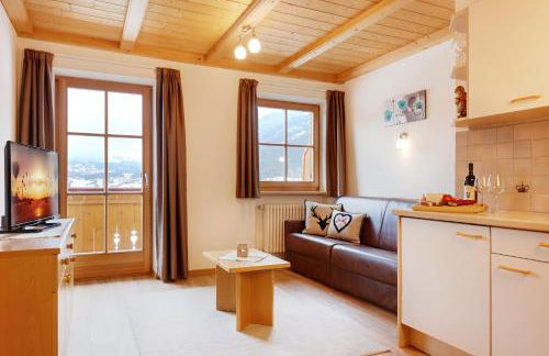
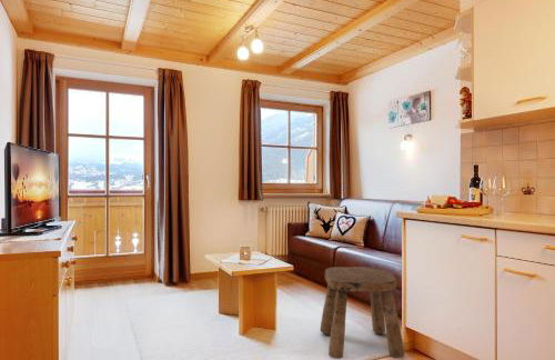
+ stool [319,266,405,360]
